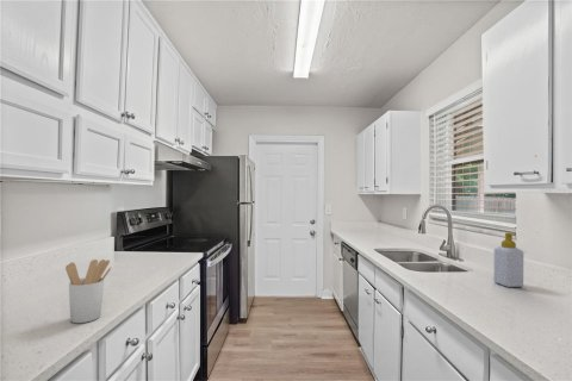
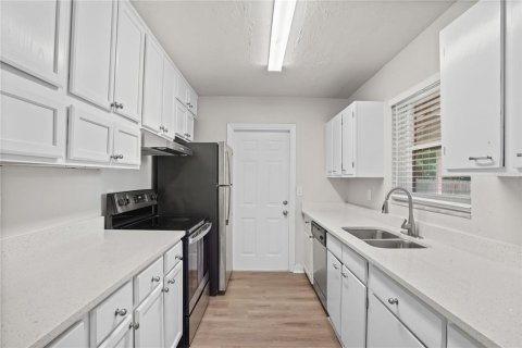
- utensil holder [64,258,112,324]
- soap bottle [492,232,524,288]
